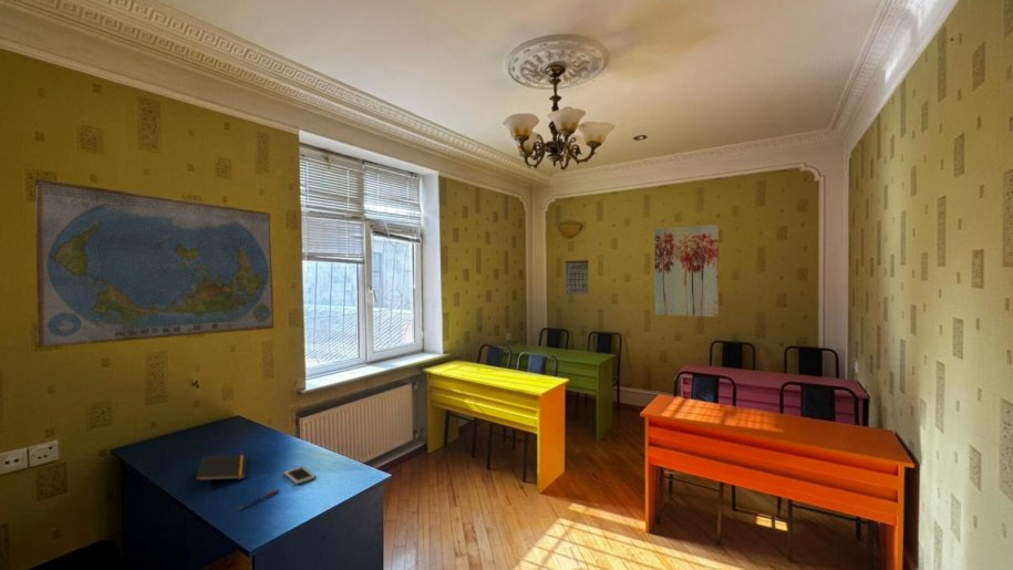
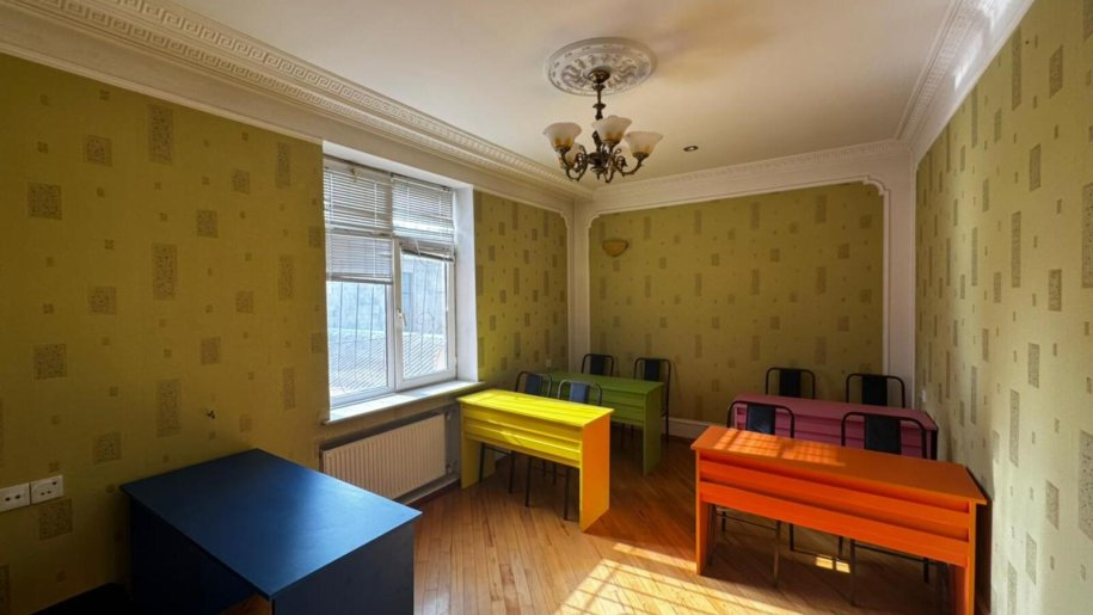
- notepad [195,454,248,490]
- cell phone [282,465,317,486]
- pen [238,488,280,510]
- world map [34,178,275,349]
- wall art [653,224,720,318]
- calendar [565,252,590,296]
